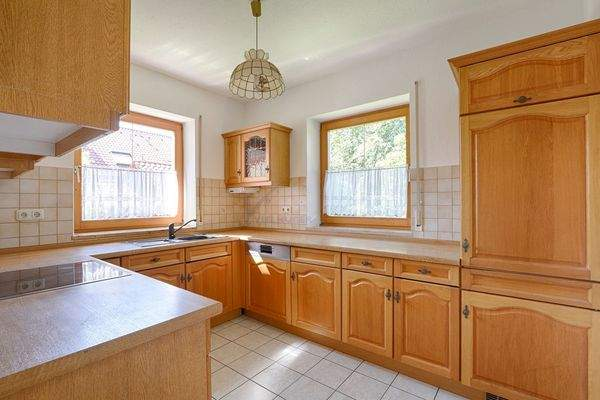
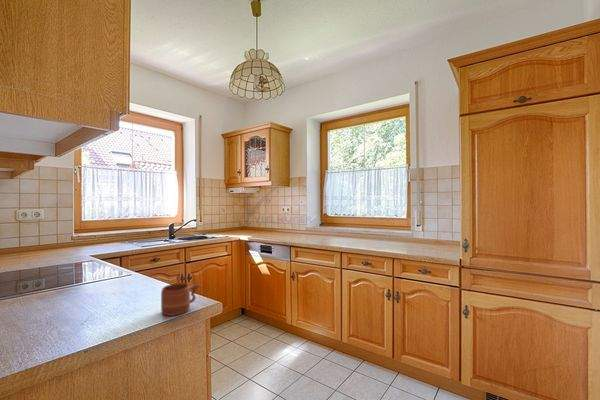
+ mug [160,283,203,317]
